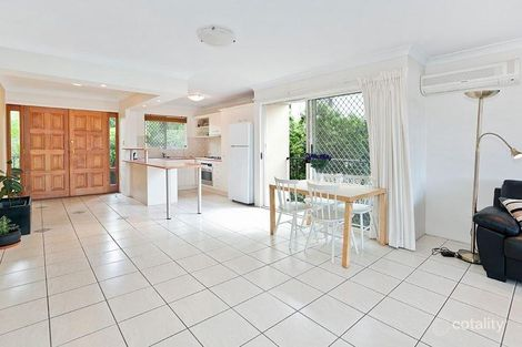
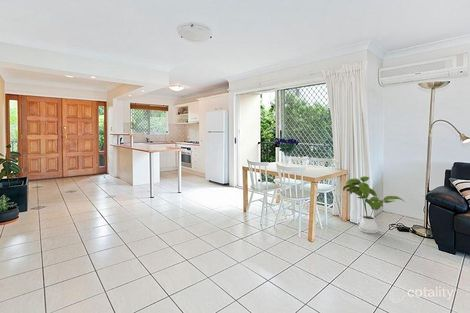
+ house plant [342,175,406,235]
